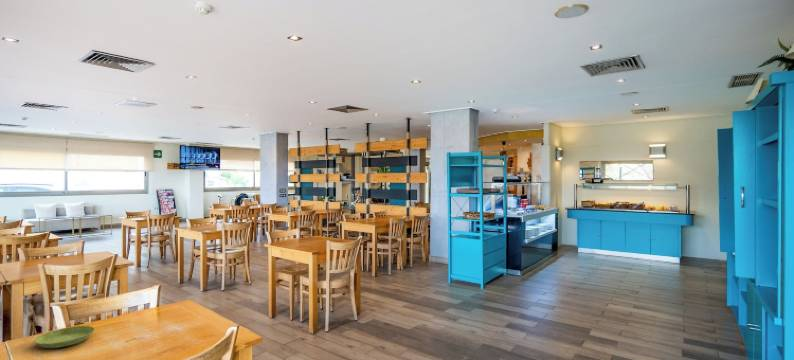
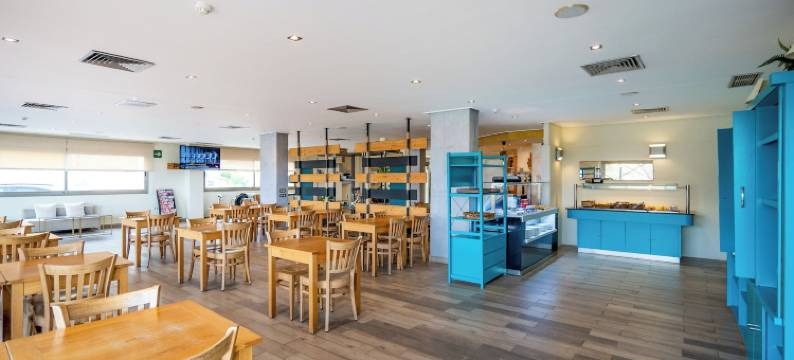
- saucer [33,325,95,349]
